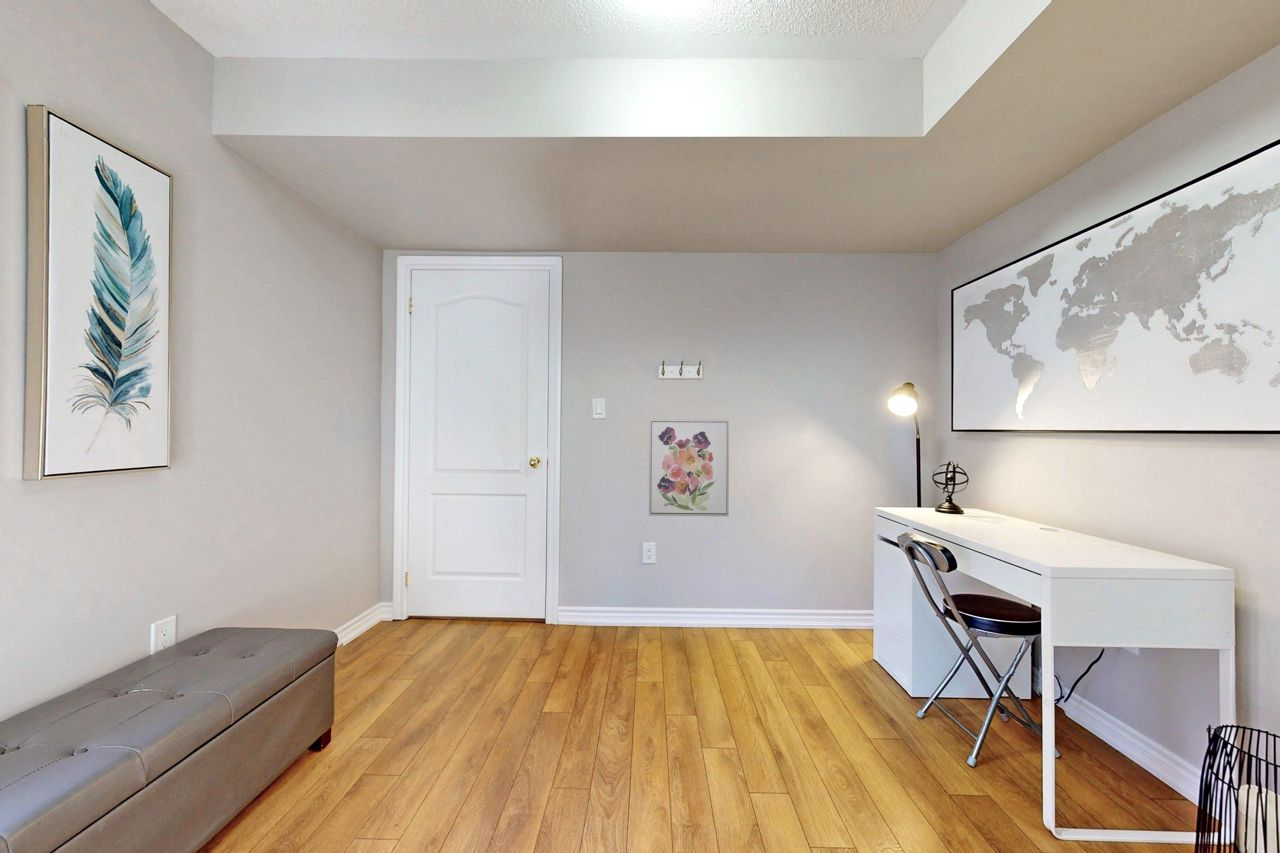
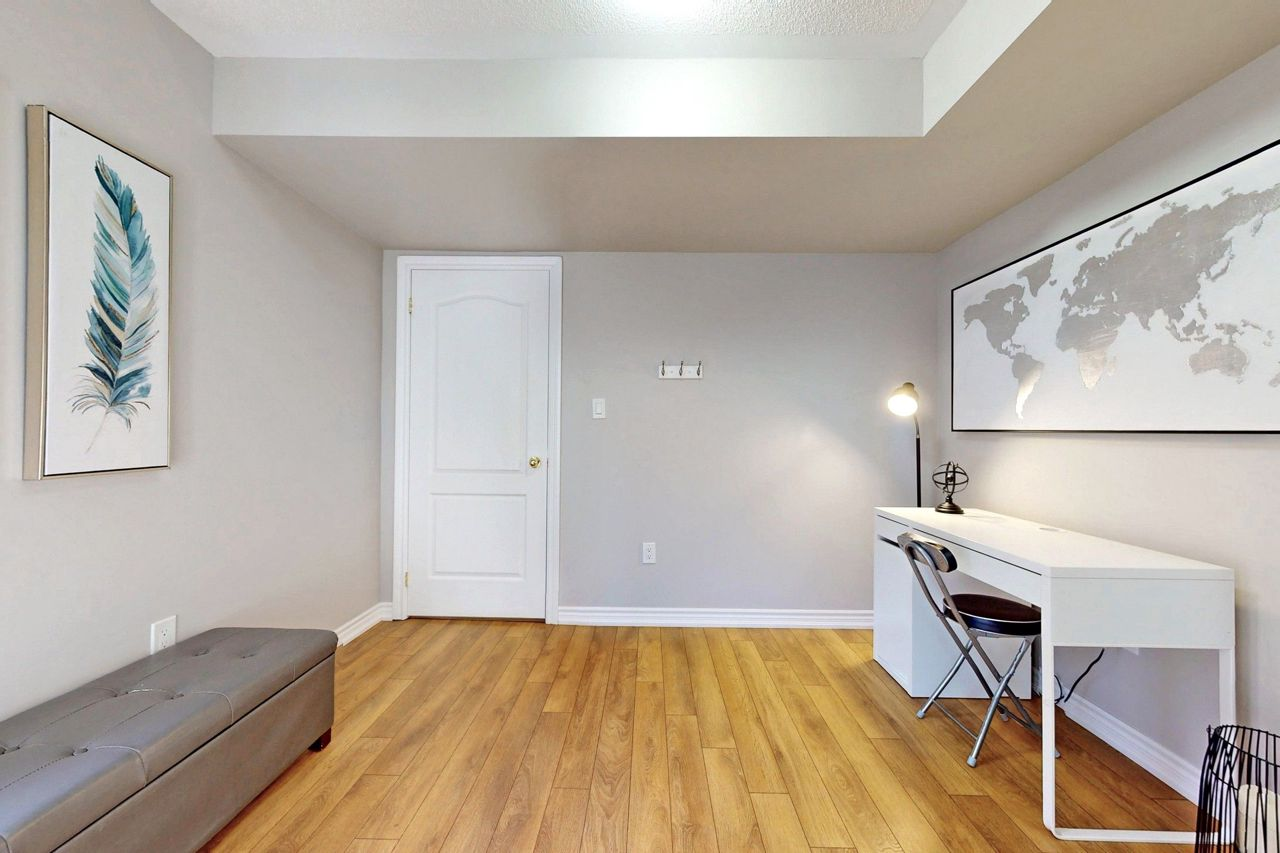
- wall art [648,418,730,517]
